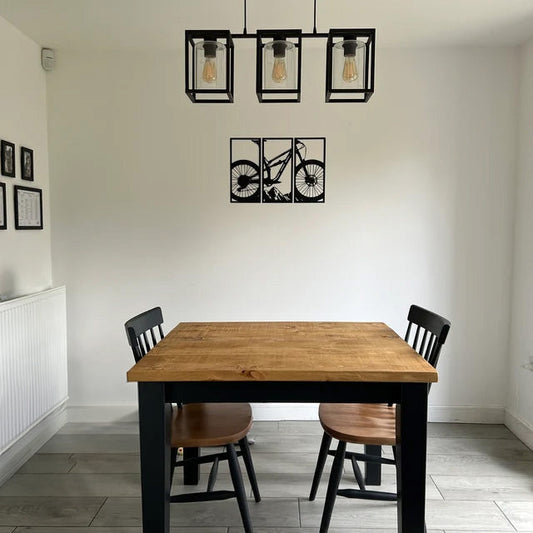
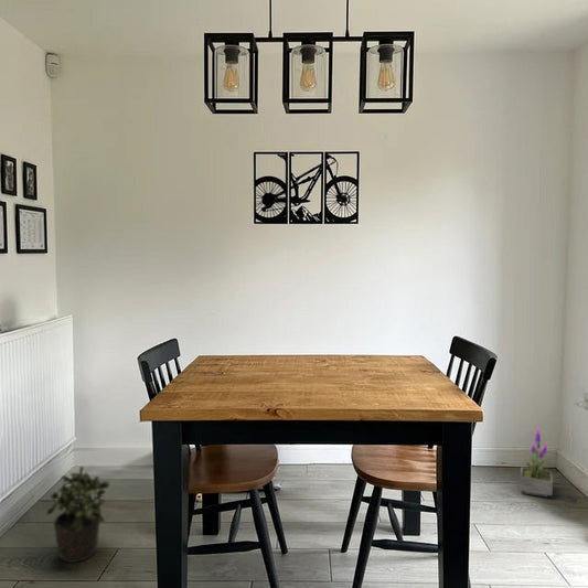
+ potted plant [518,426,554,499]
+ potted plant [45,466,110,564]
